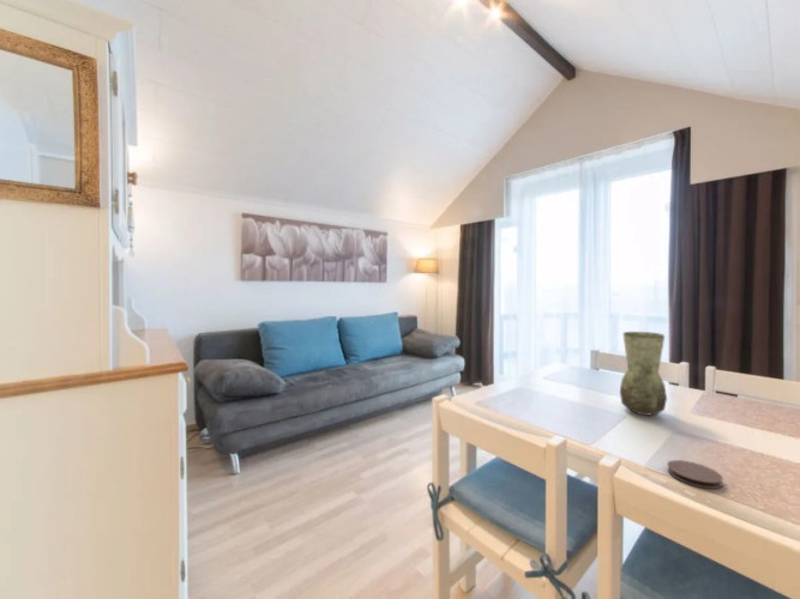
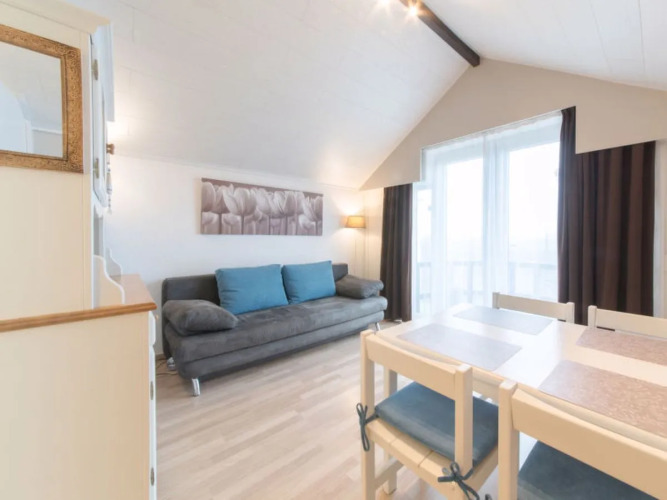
- vase [619,331,668,417]
- coaster [666,459,723,490]
